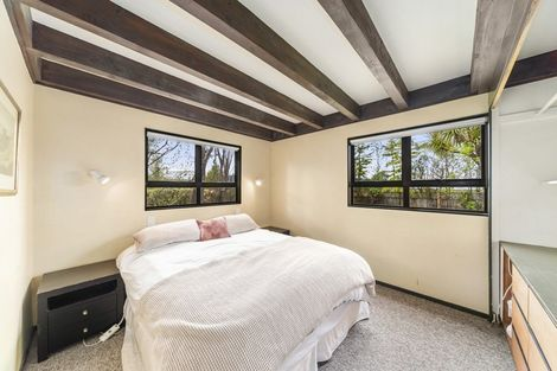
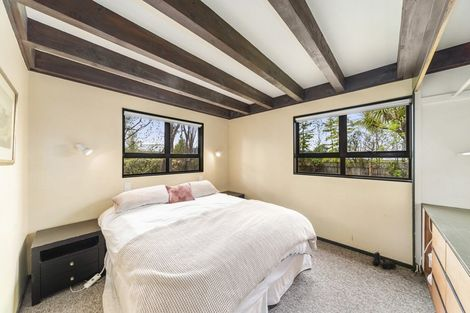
+ boots [372,251,397,270]
